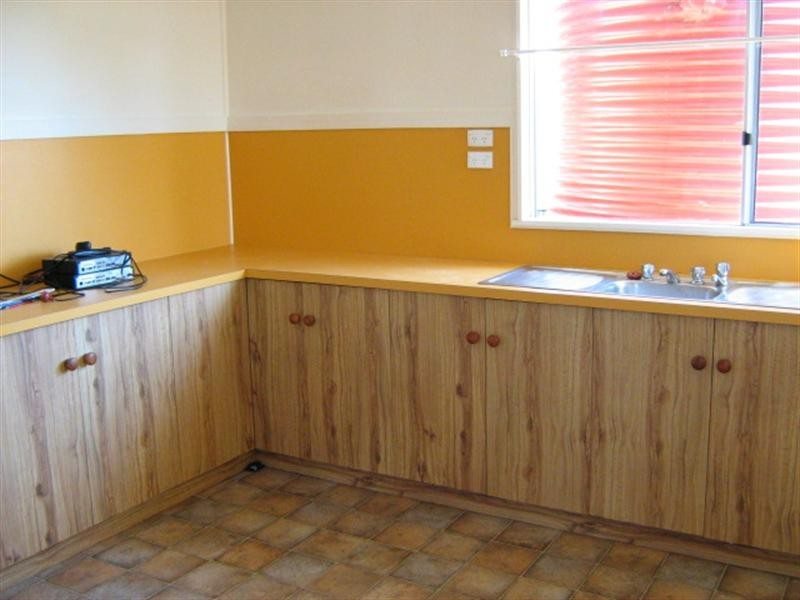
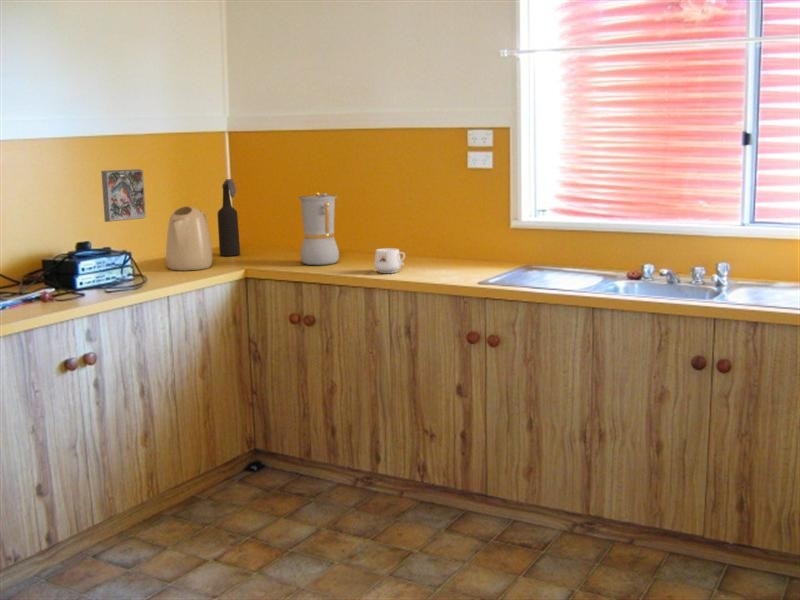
+ bottle [217,178,241,257]
+ decorative tile [100,168,147,223]
+ coffee maker [297,191,340,266]
+ mug [373,247,406,274]
+ kettle [165,205,213,272]
